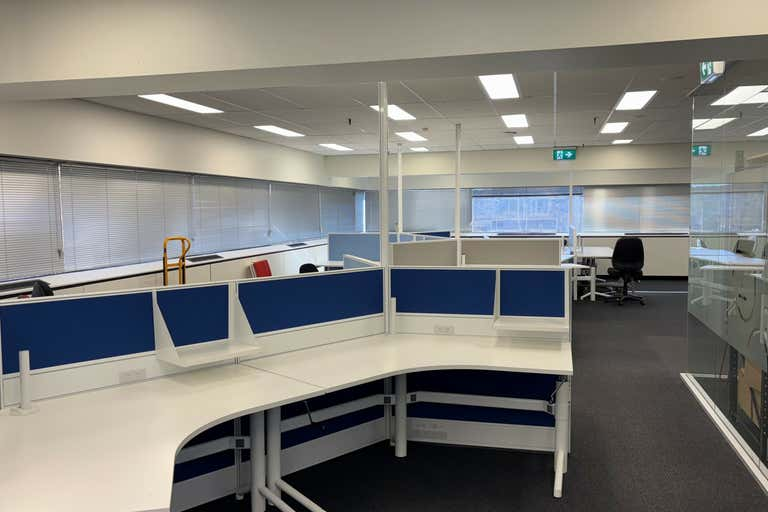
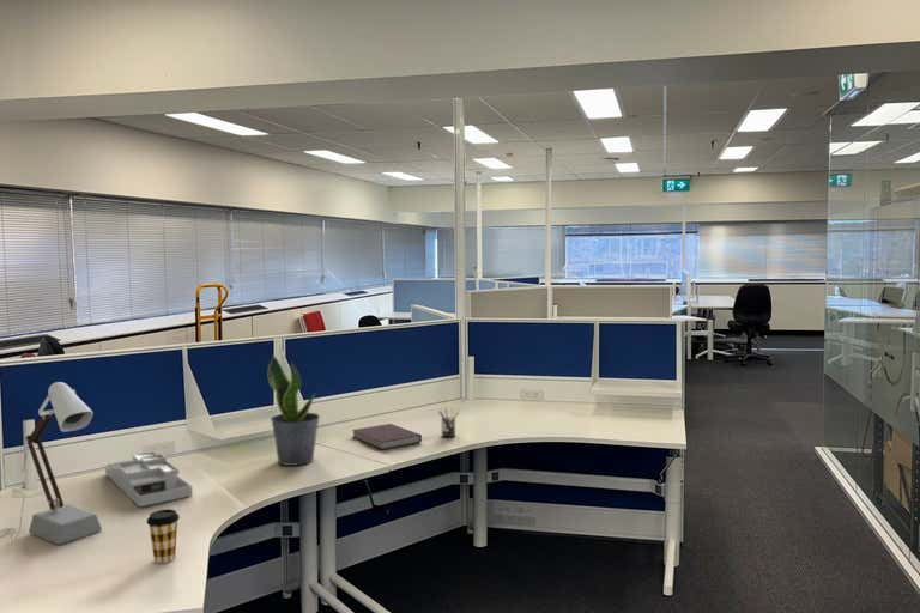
+ desk organizer [104,450,194,508]
+ coffee cup [146,508,181,564]
+ notebook [351,423,423,450]
+ potted plant [267,354,321,467]
+ pen holder [437,407,460,438]
+ desk lamp [0,374,103,546]
